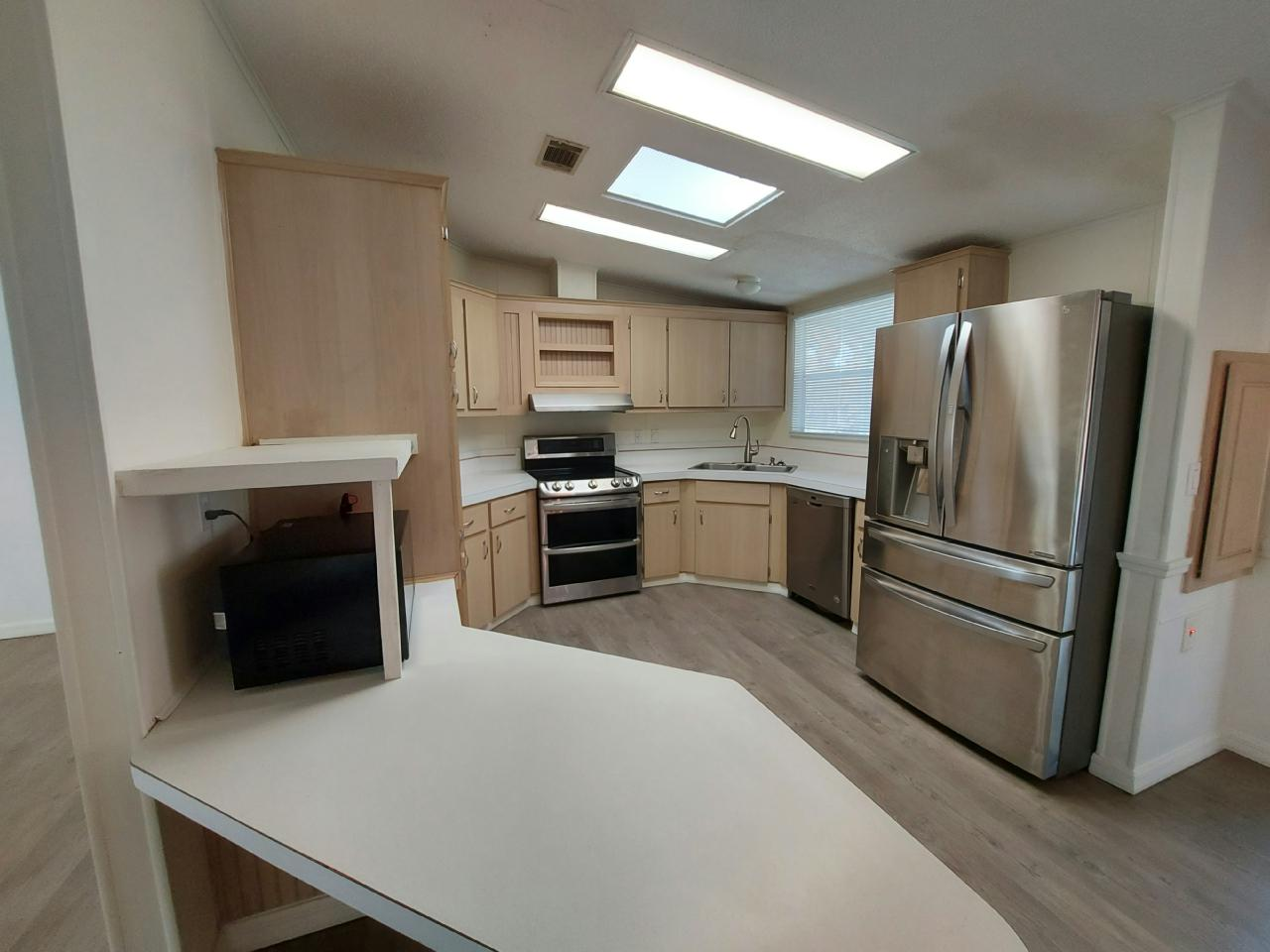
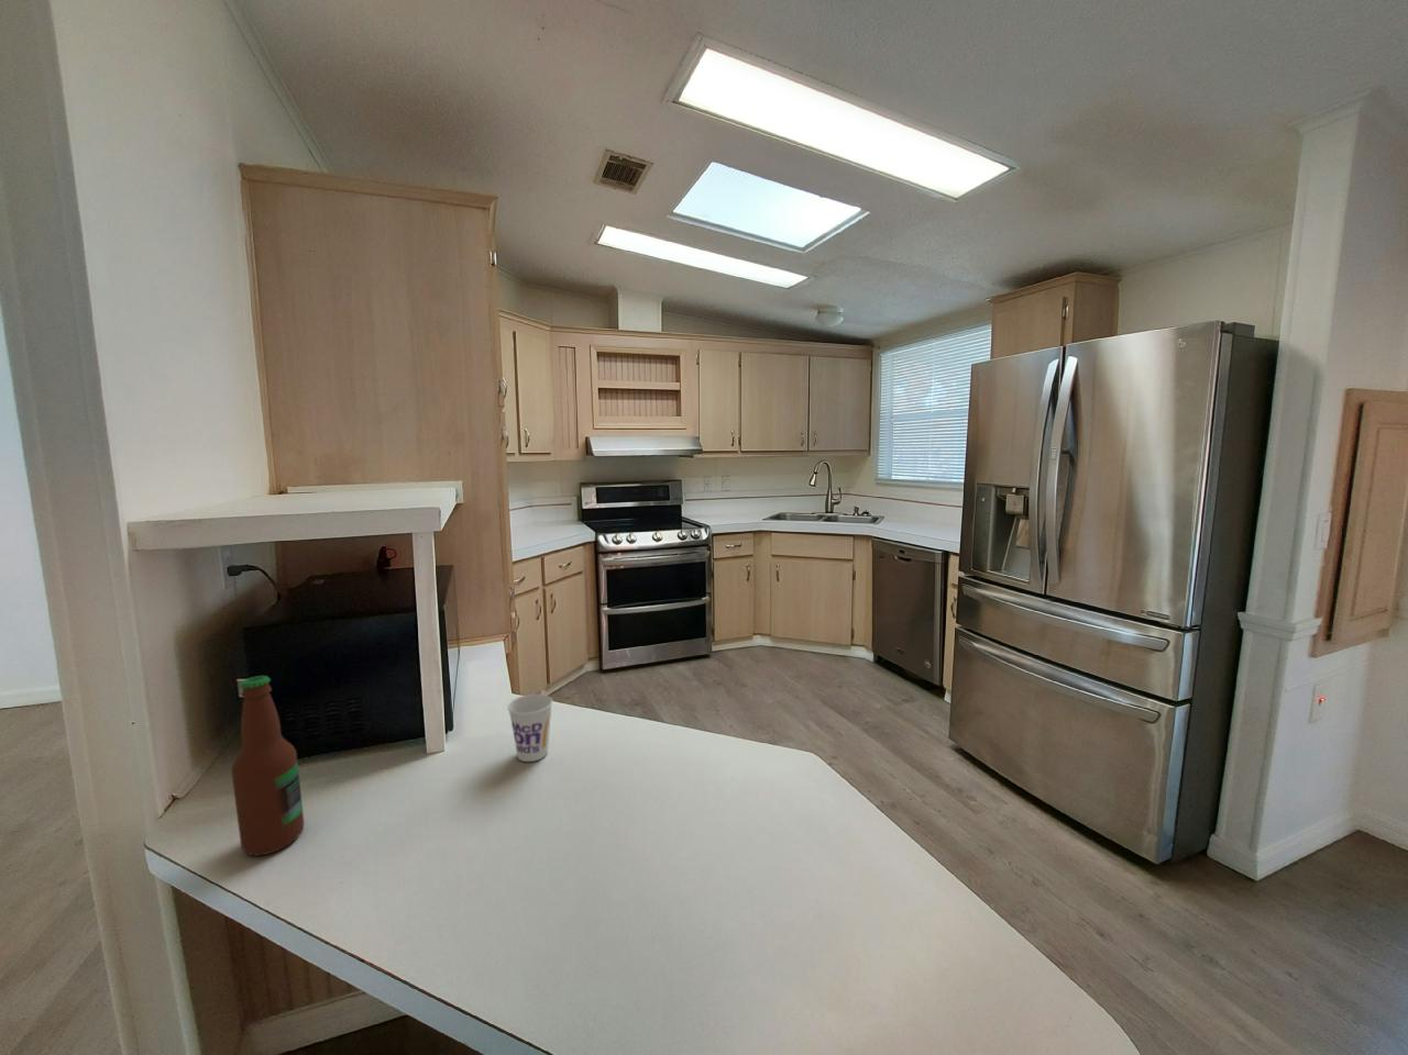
+ bottle [229,675,306,857]
+ cup [506,694,553,762]
